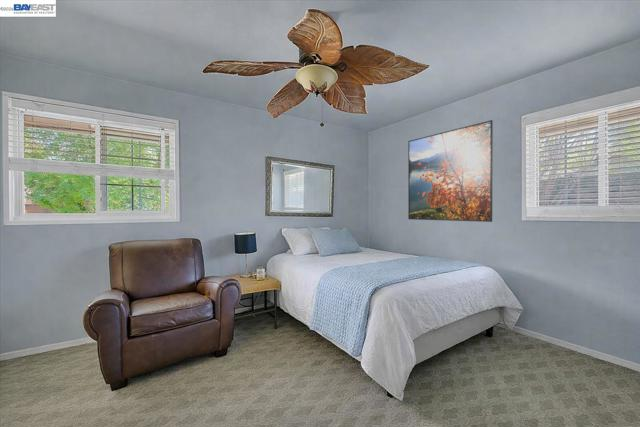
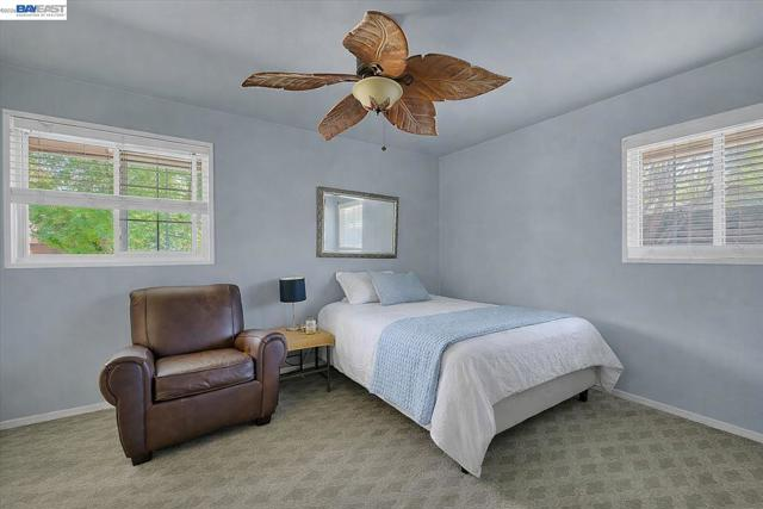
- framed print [407,119,494,223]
